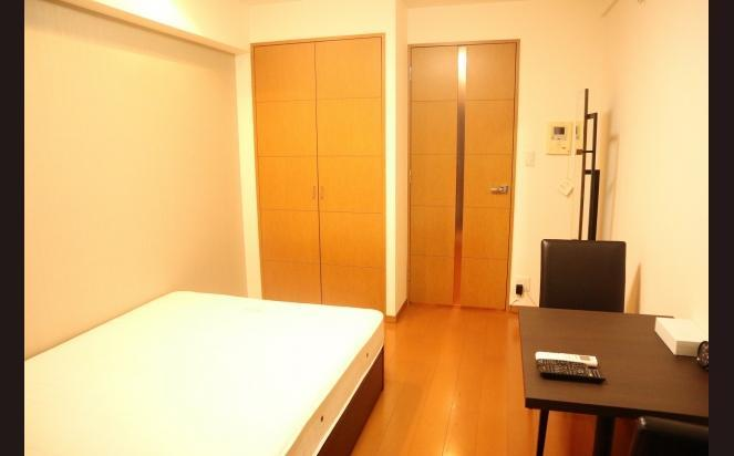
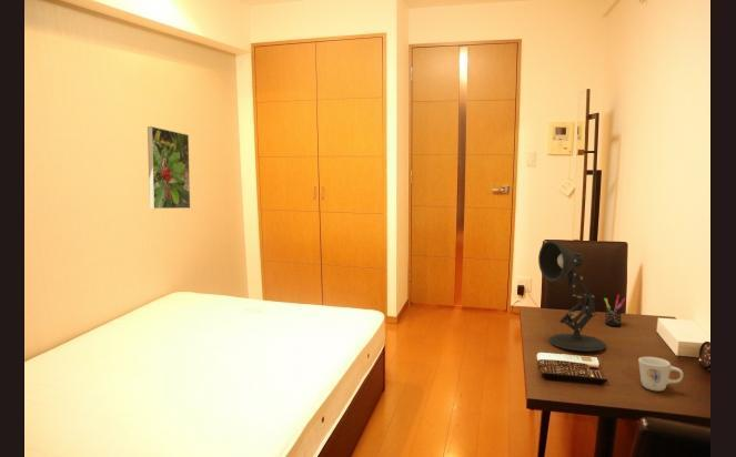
+ pen holder [603,294,627,327]
+ desk lamp [537,240,607,352]
+ mug [637,356,684,392]
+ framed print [147,125,191,210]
